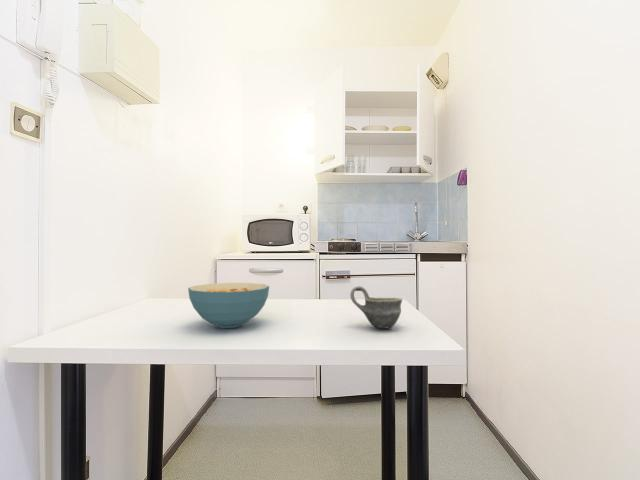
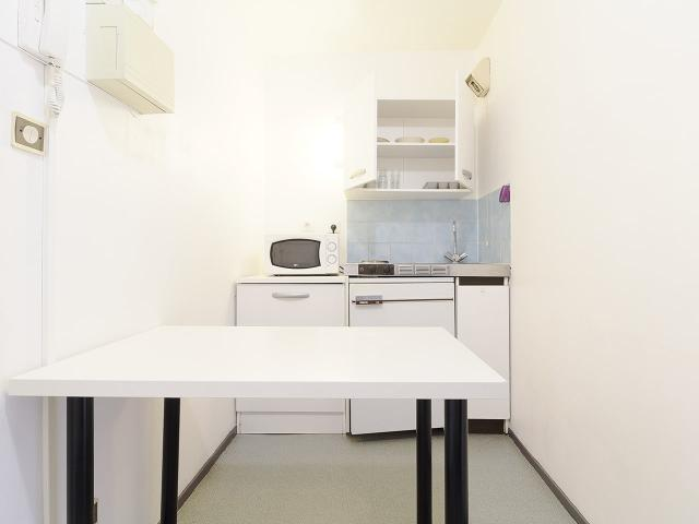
- cup [349,285,403,330]
- cereal bowl [187,282,270,329]
